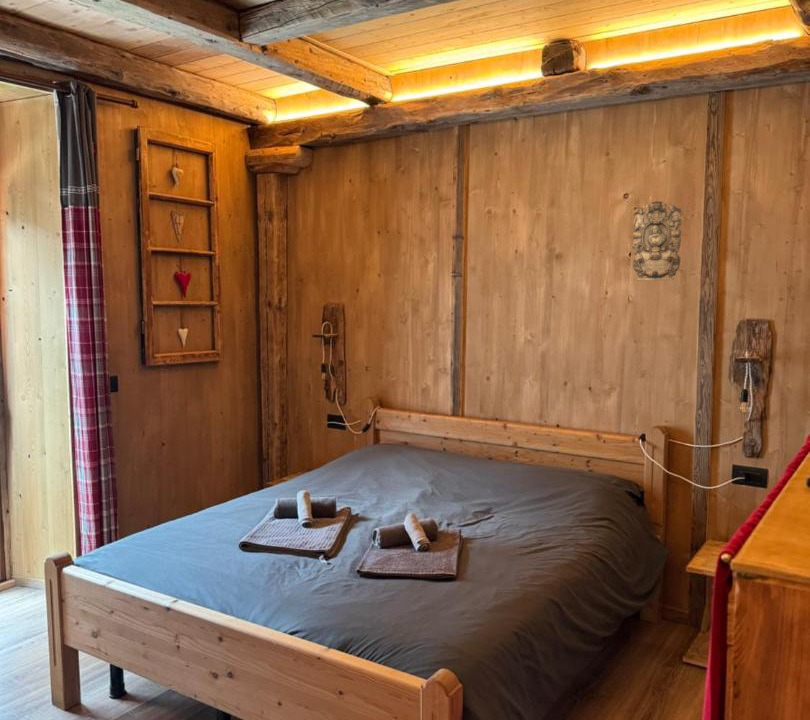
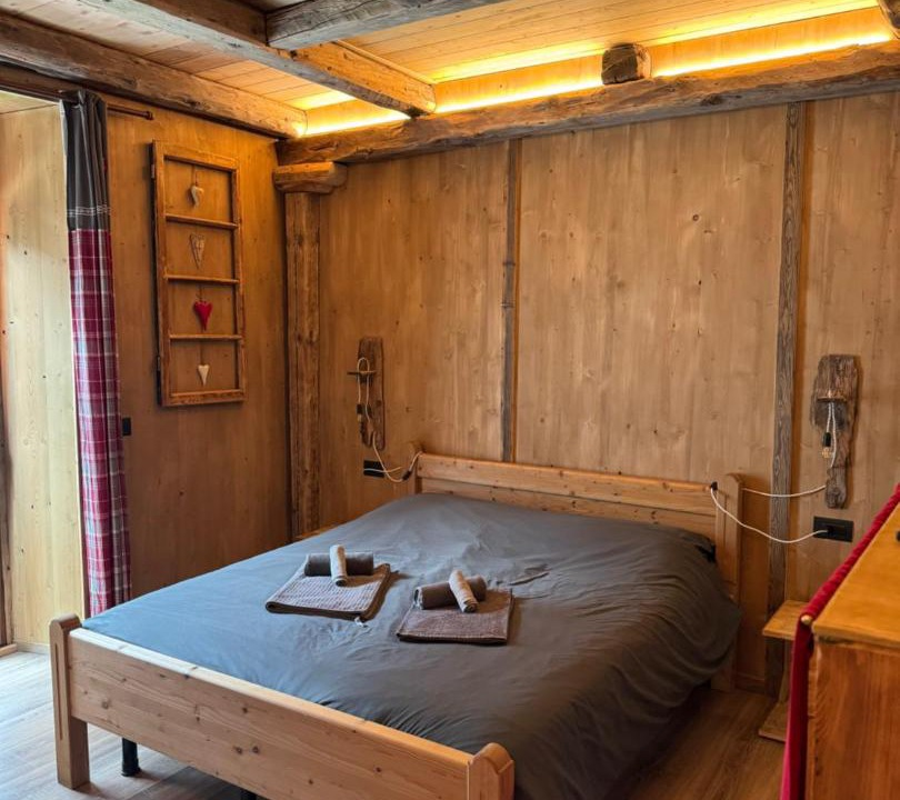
- wall ornament [632,200,683,281]
